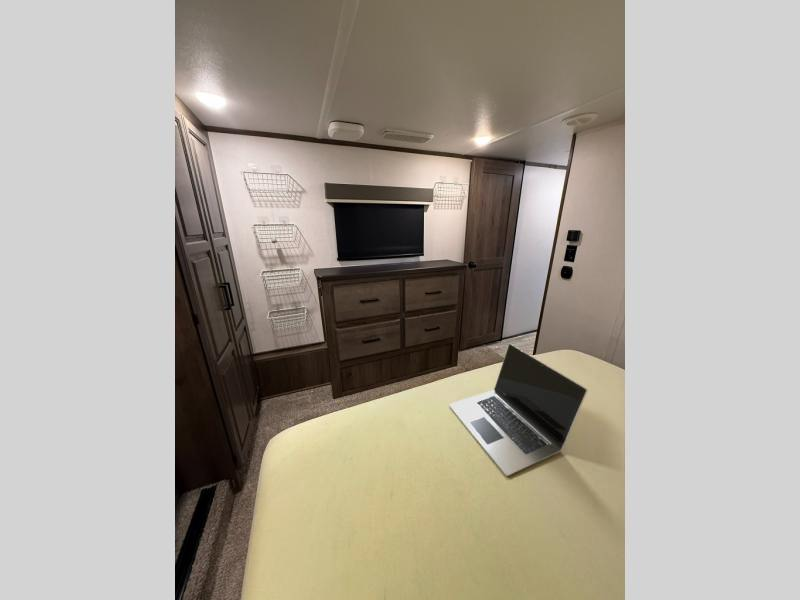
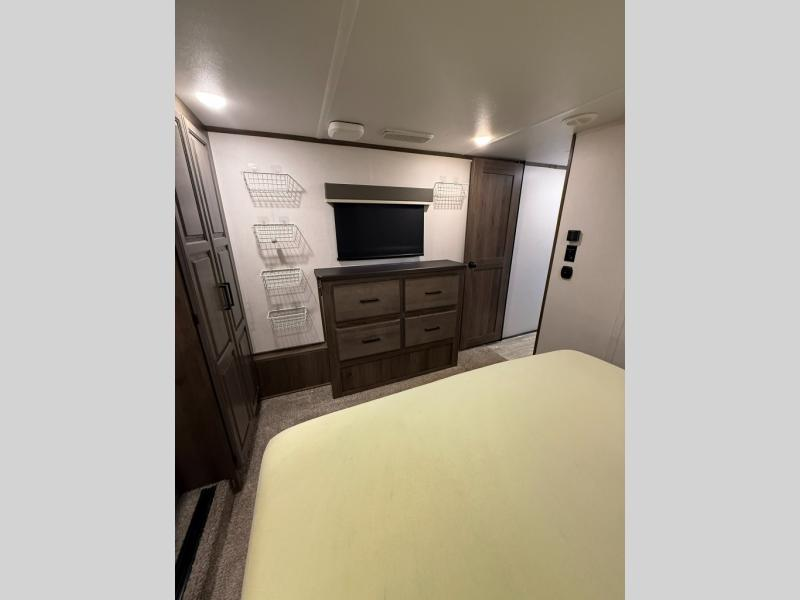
- laptop [448,343,589,477]
